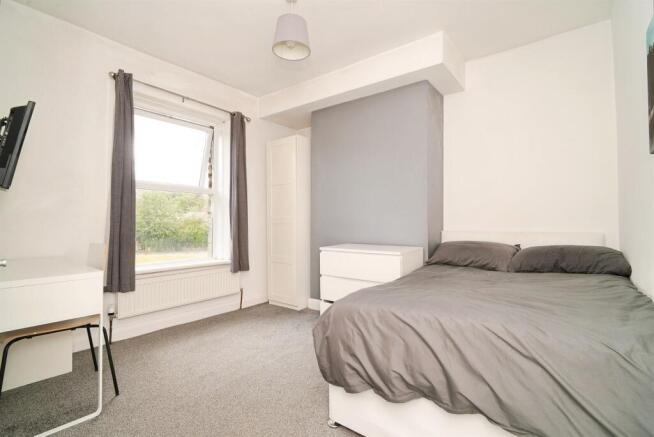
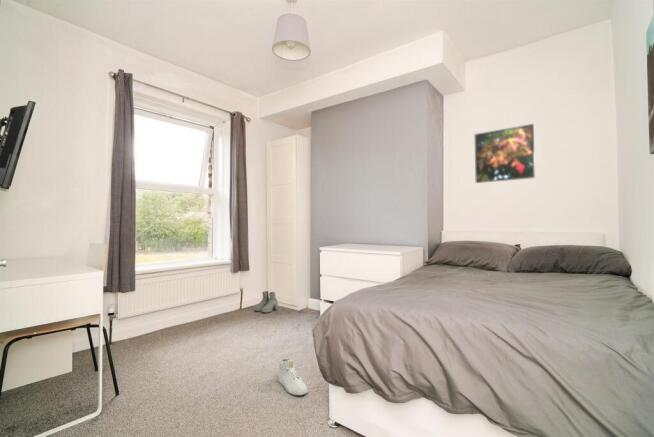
+ boots [253,290,279,314]
+ sneaker [277,357,308,396]
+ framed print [474,123,536,184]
